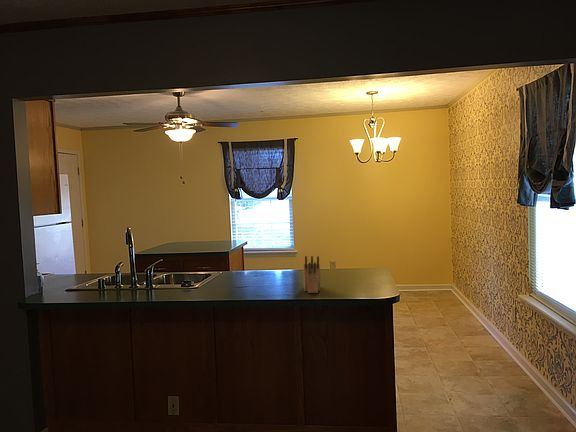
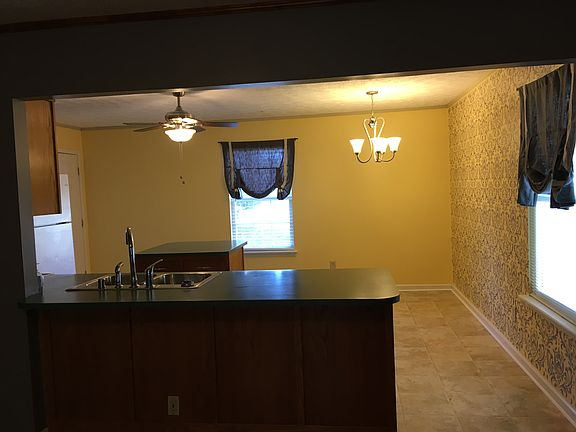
- knife block [303,255,322,294]
